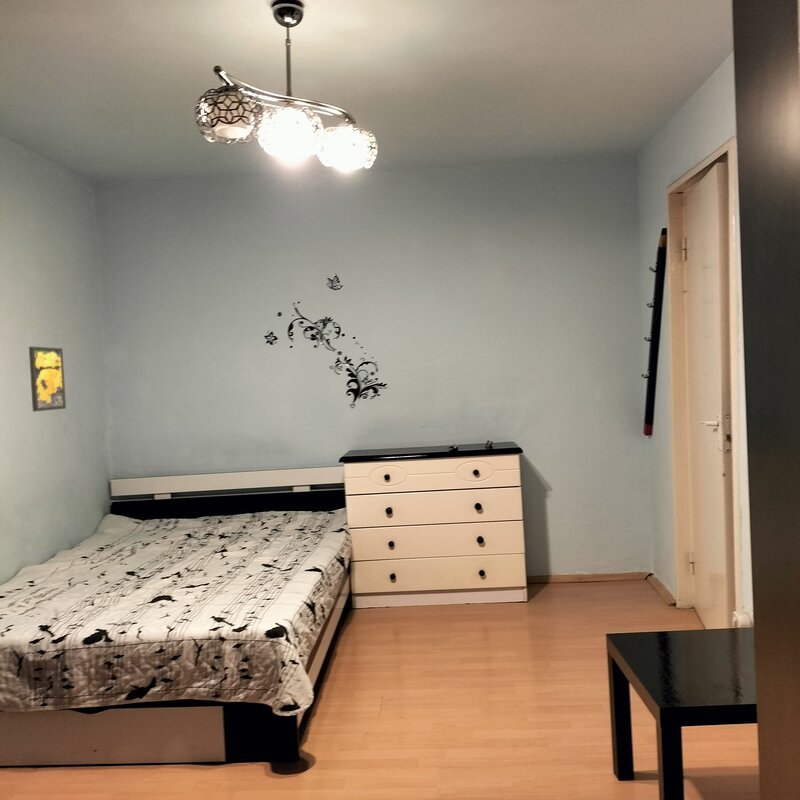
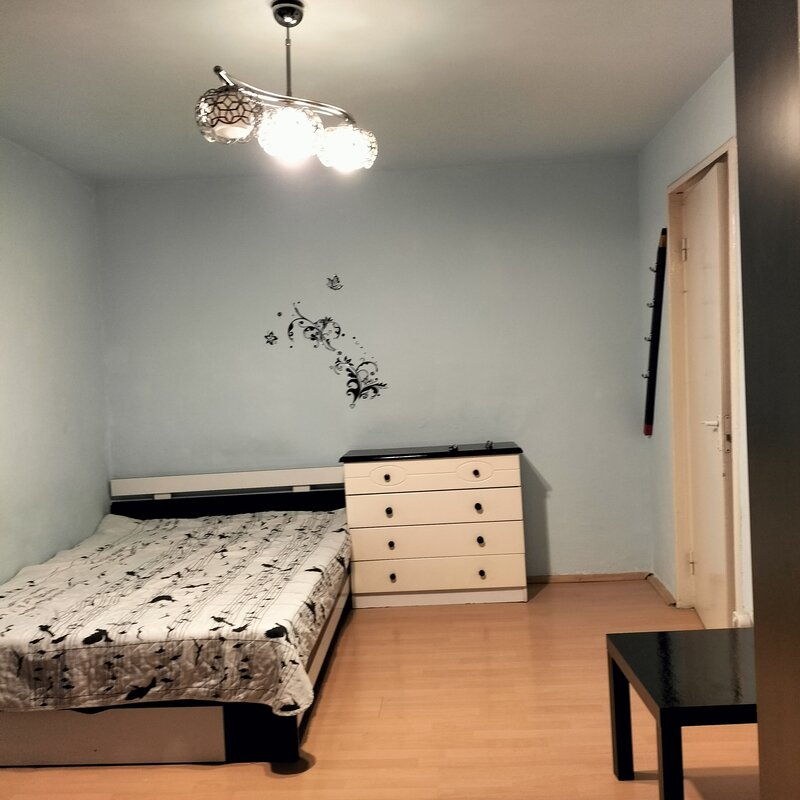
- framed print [28,346,67,412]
